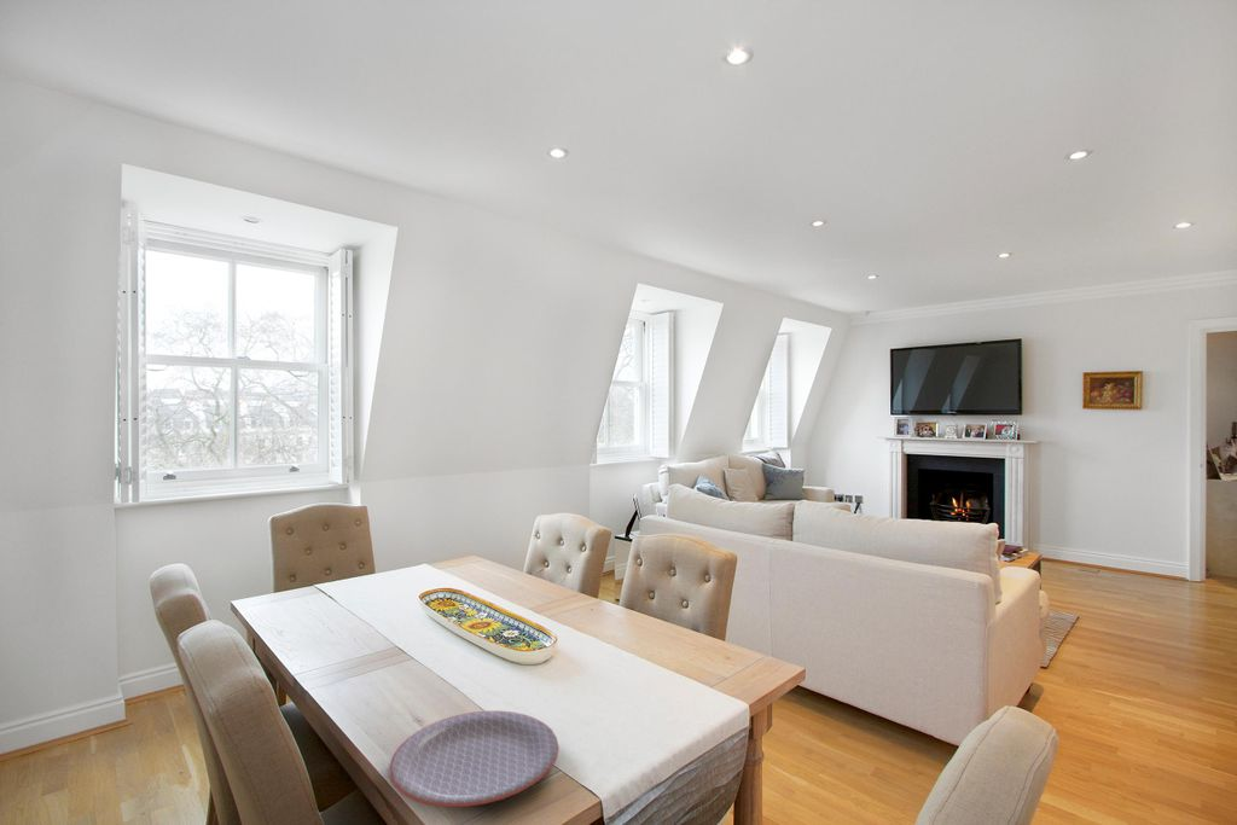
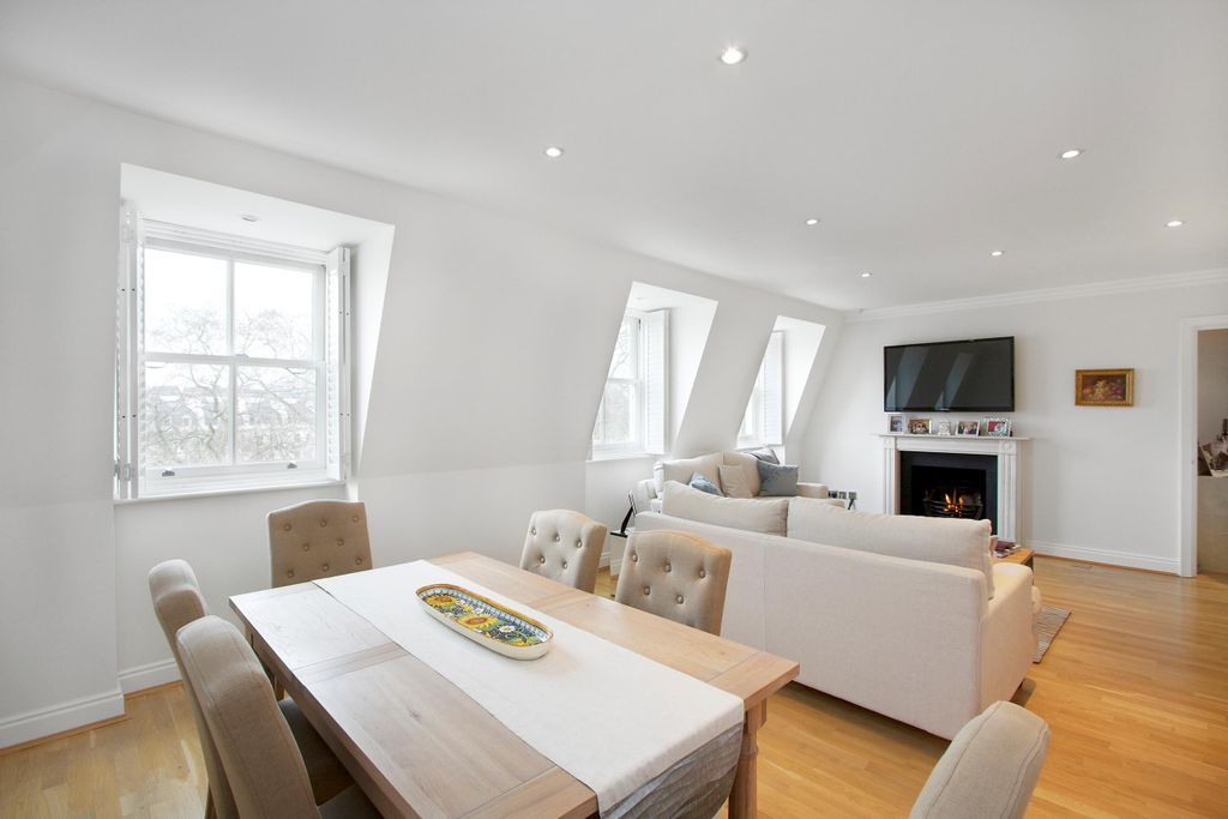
- plate [388,710,561,808]
